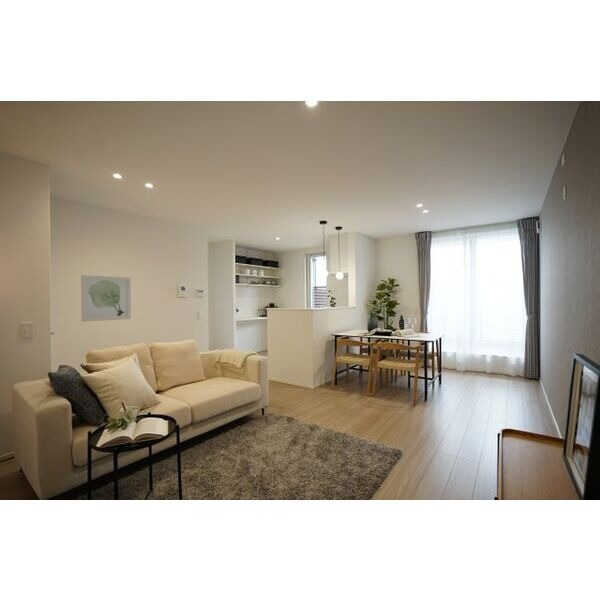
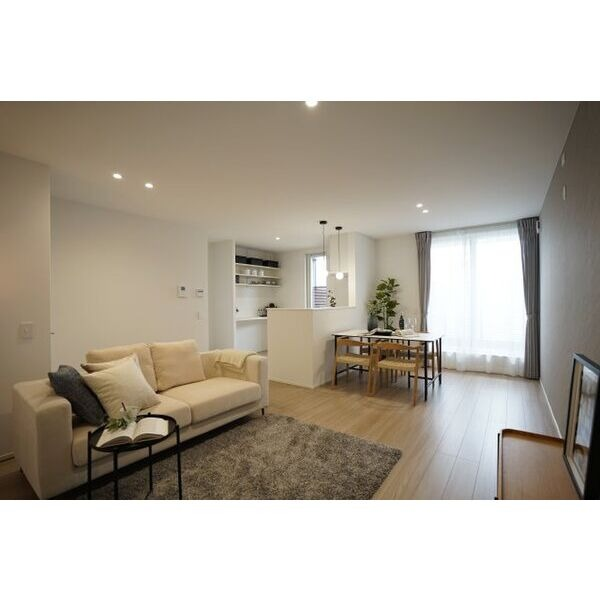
- wall art [80,274,132,323]
